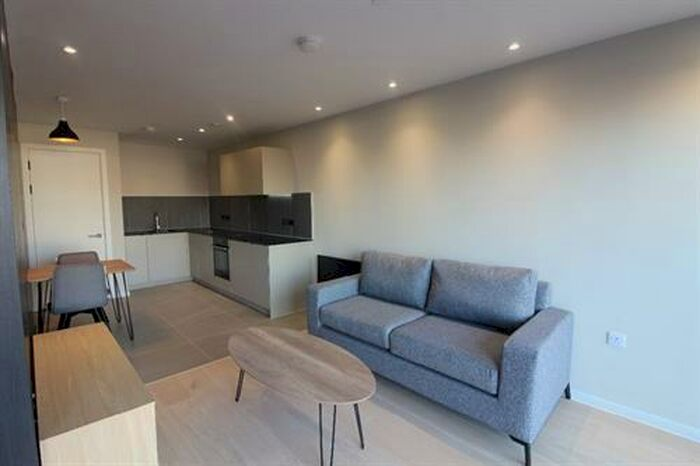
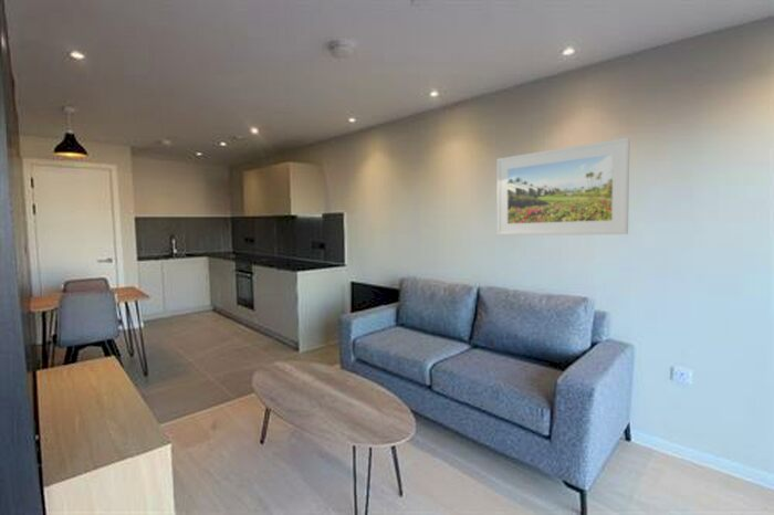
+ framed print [495,136,631,237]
